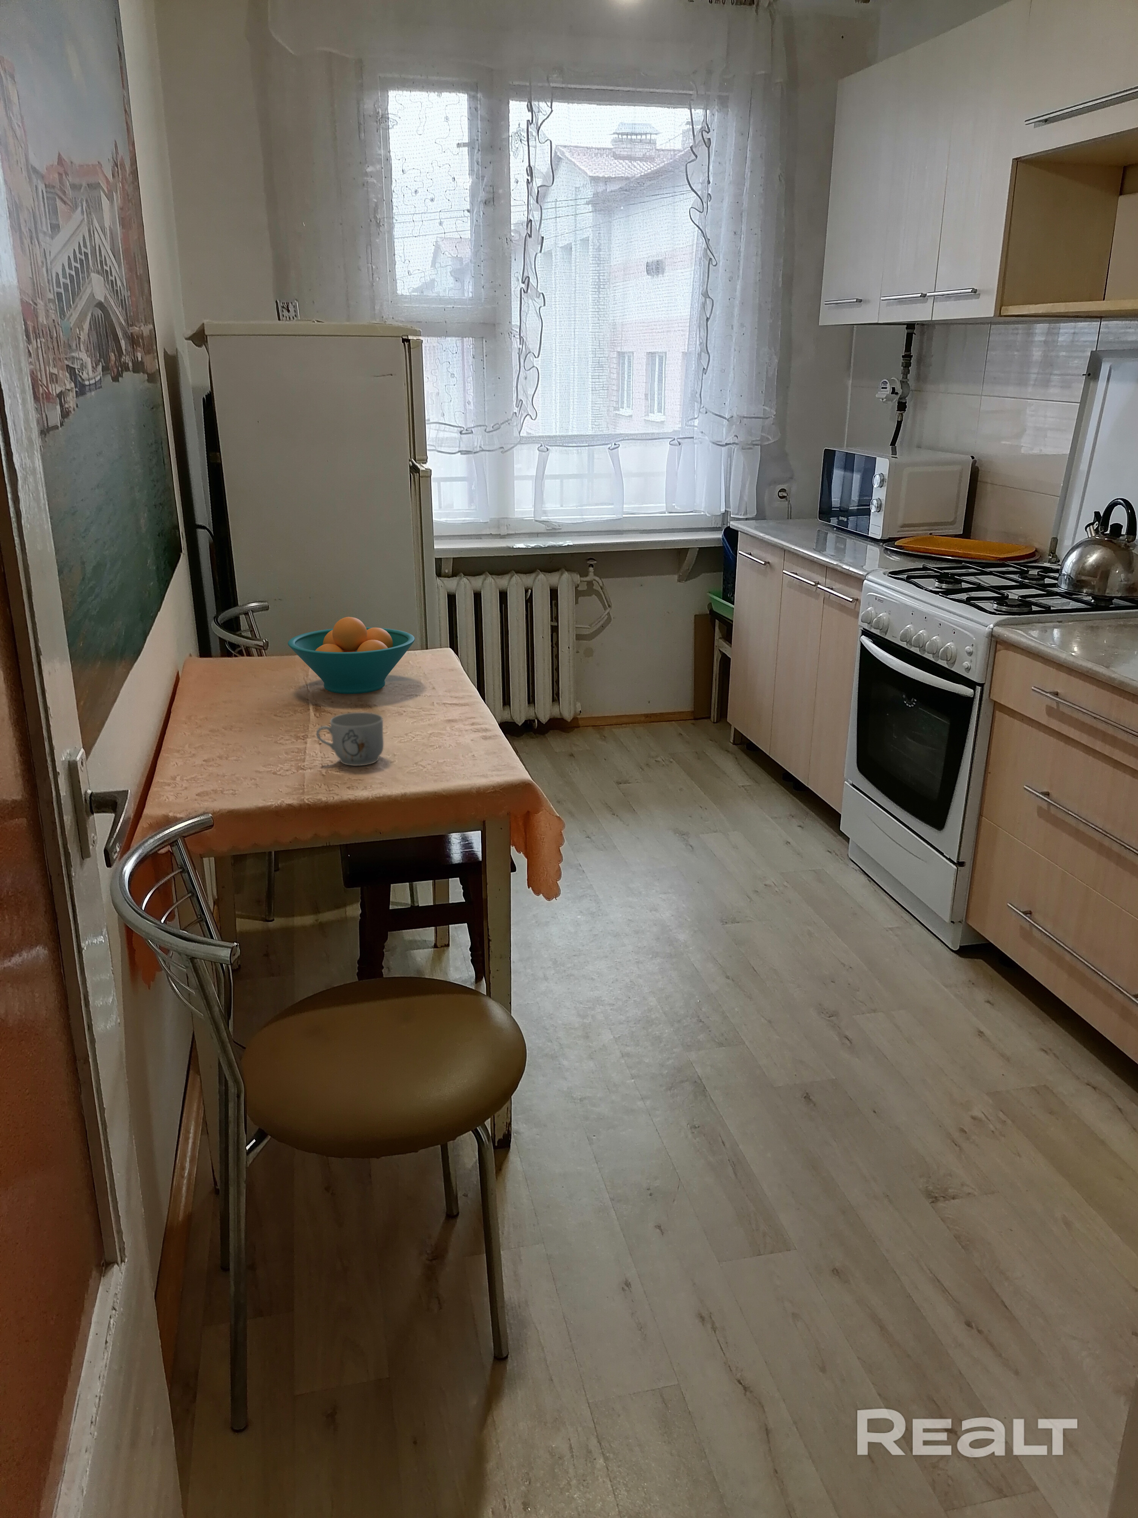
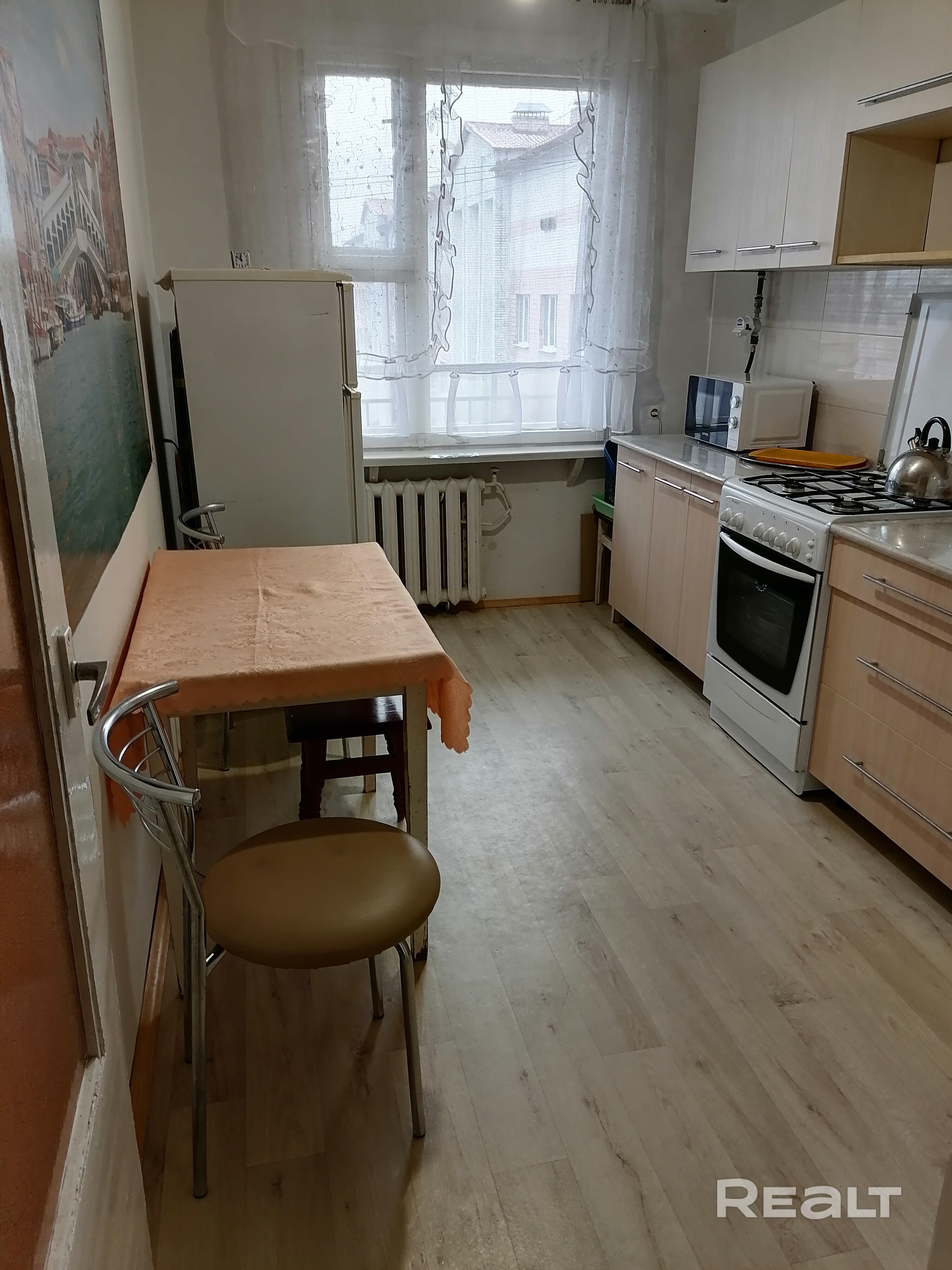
- fruit bowl [288,617,415,694]
- mug [316,712,384,766]
